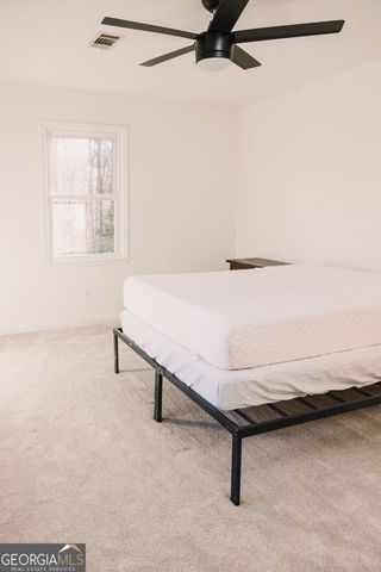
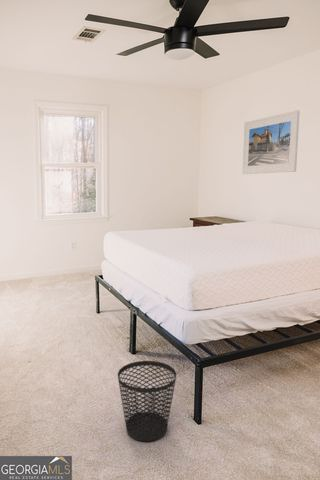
+ wastebasket [117,360,178,442]
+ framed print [241,109,301,175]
